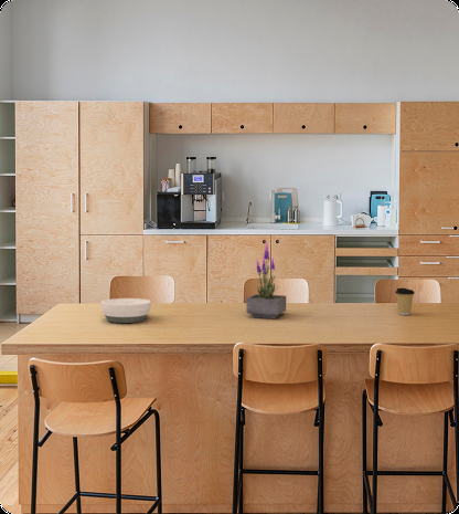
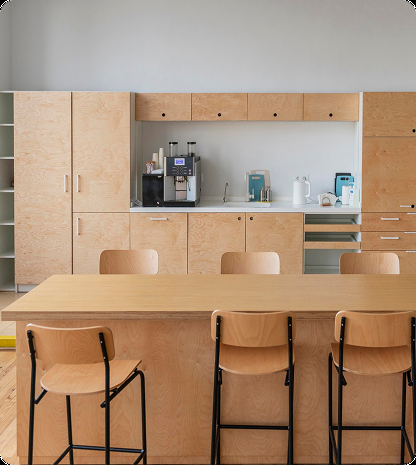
- coffee cup [394,287,416,316]
- bowl [100,297,152,324]
- potted plant [245,240,287,319]
